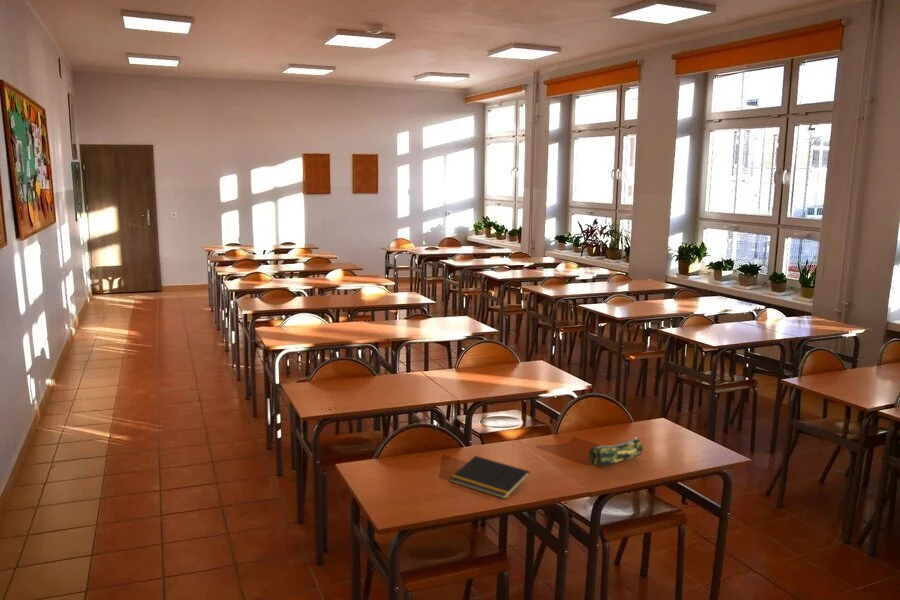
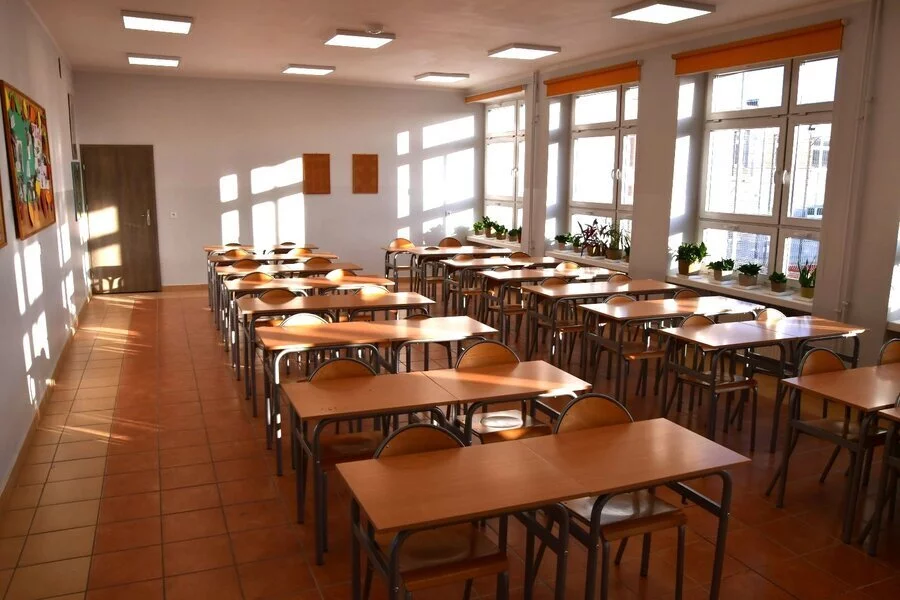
- pencil case [588,436,644,467]
- notepad [449,455,531,500]
